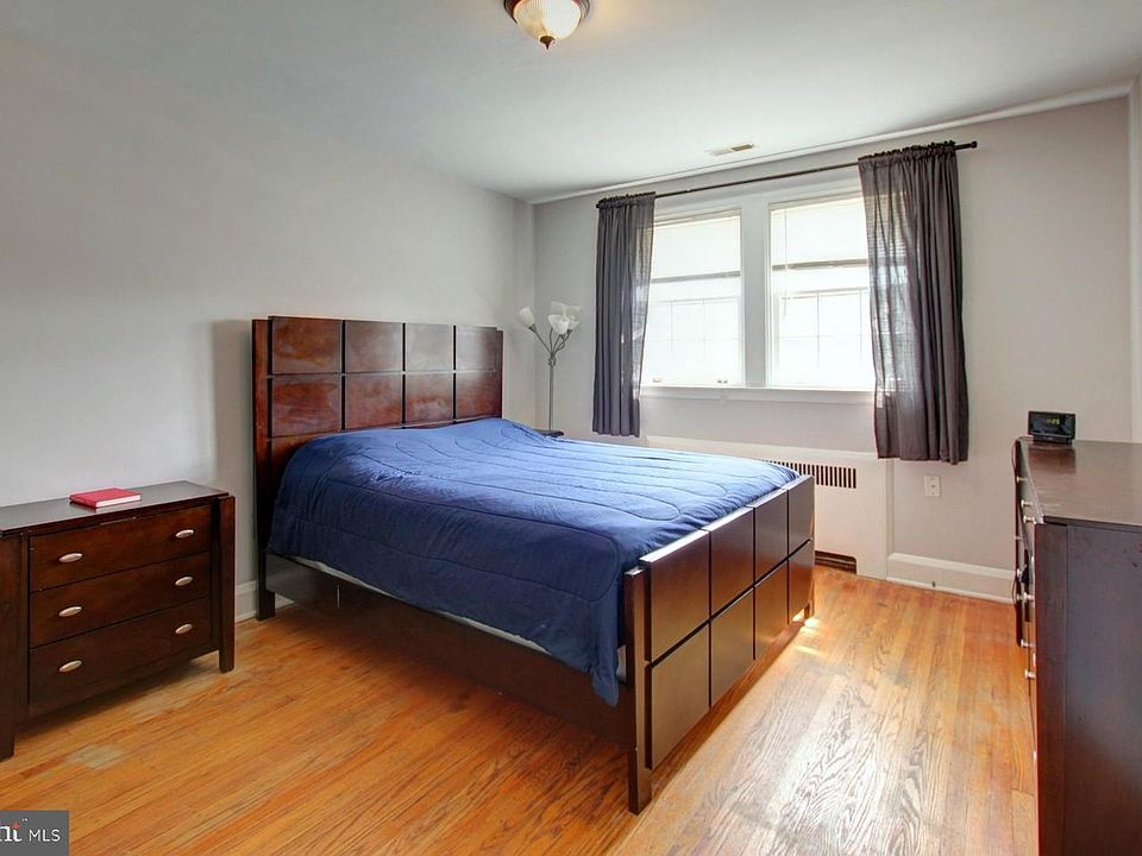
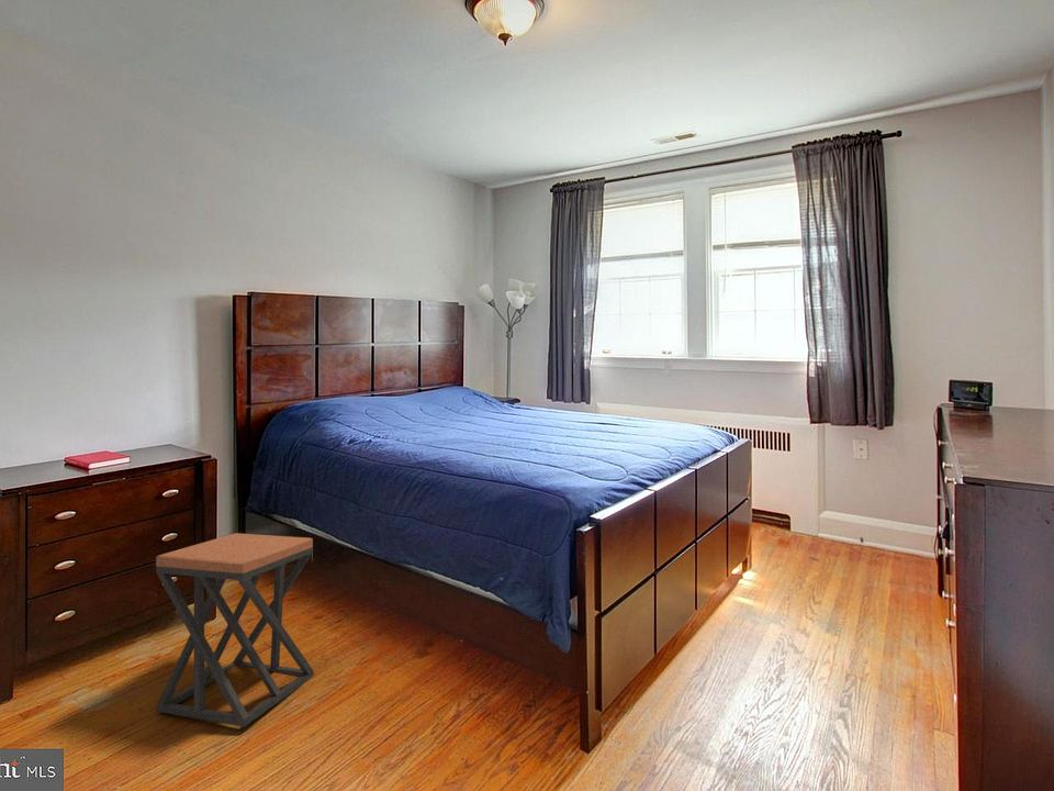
+ stool [155,532,315,728]
